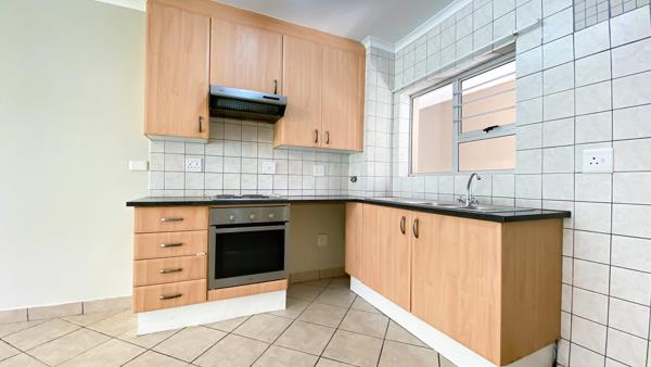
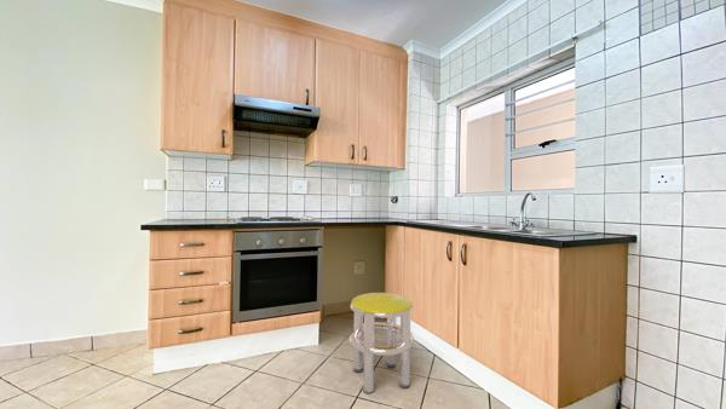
+ stool [347,292,415,396]
